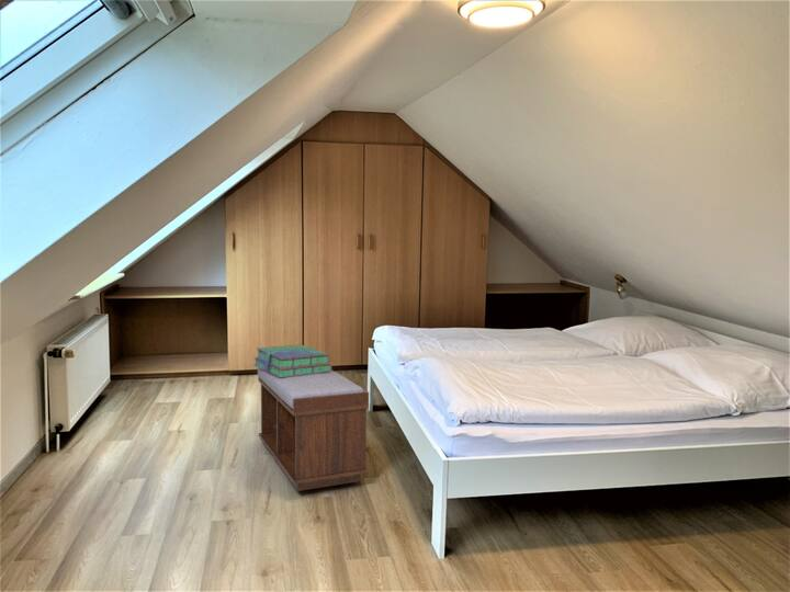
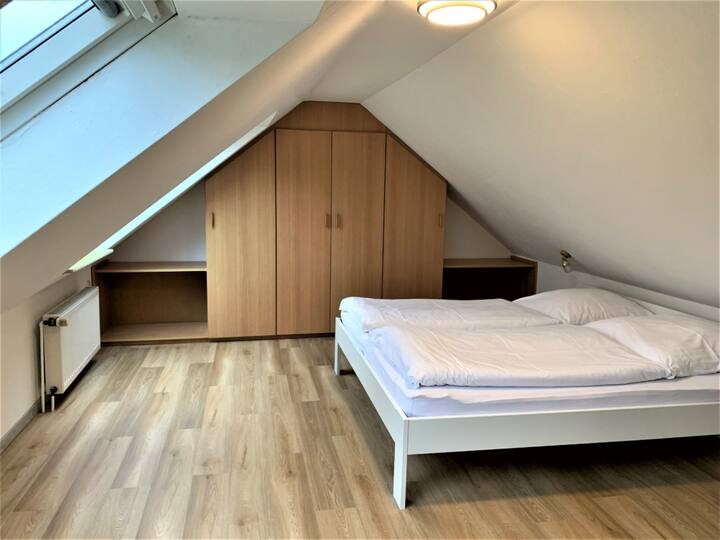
- bench [257,367,370,492]
- stack of books [252,343,332,377]
